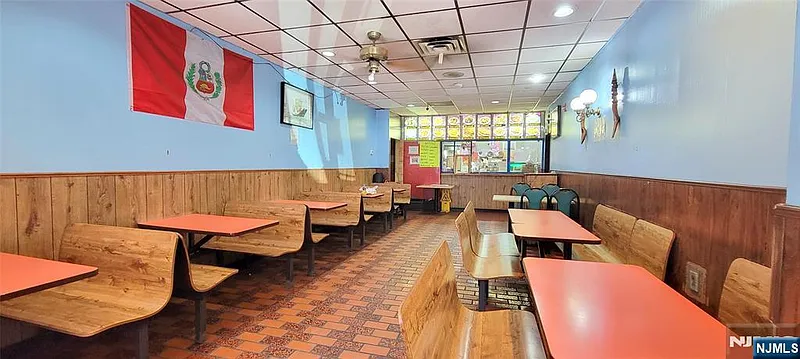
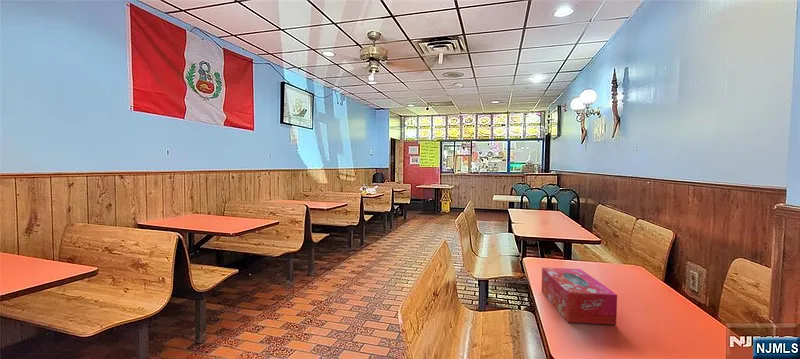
+ tissue box [541,267,618,326]
